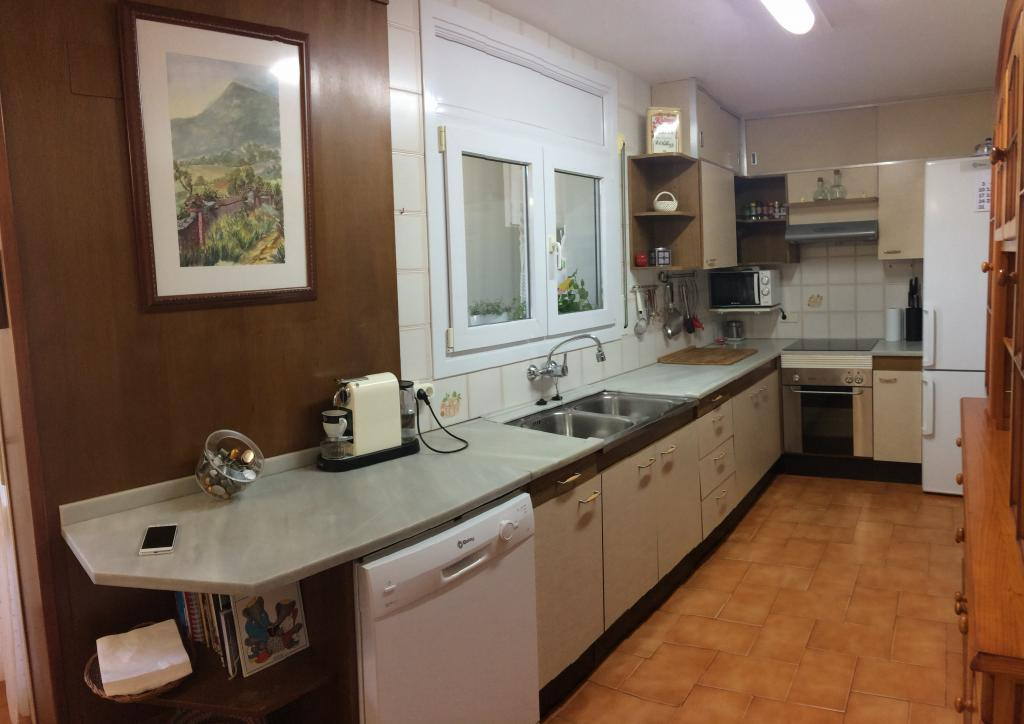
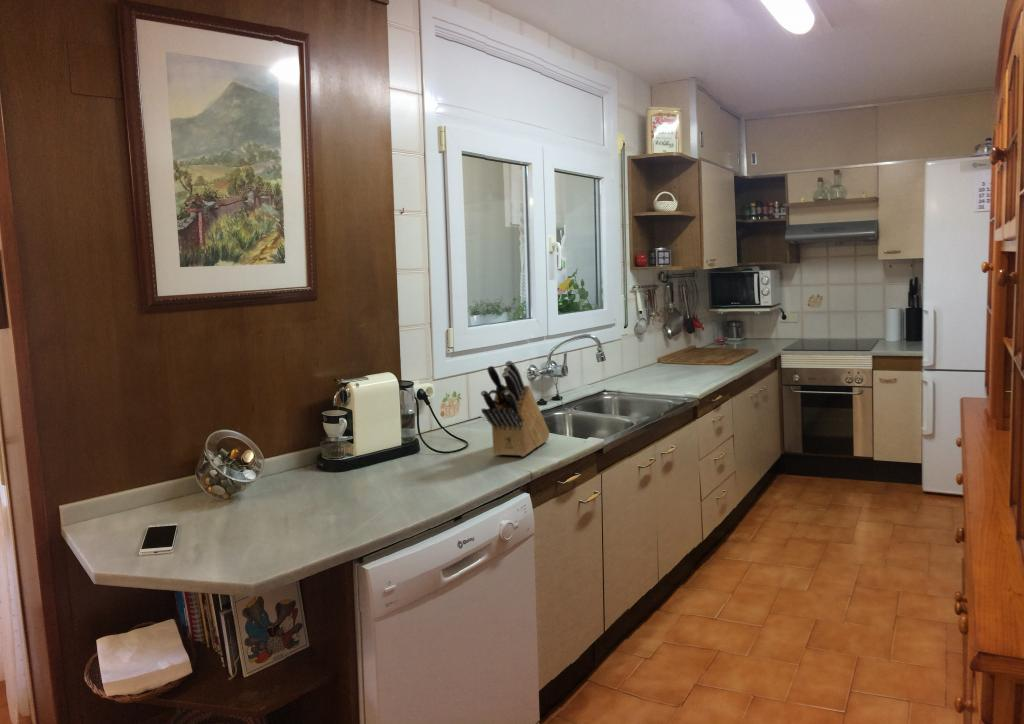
+ knife block [480,360,550,457]
